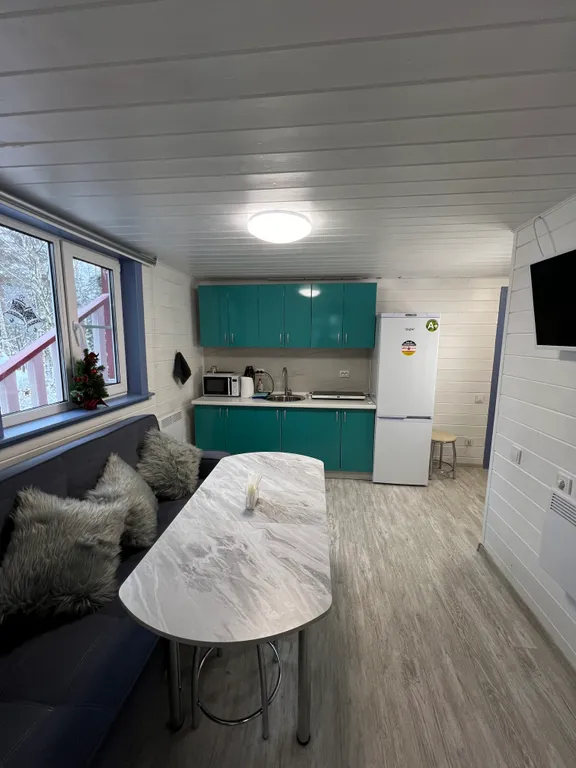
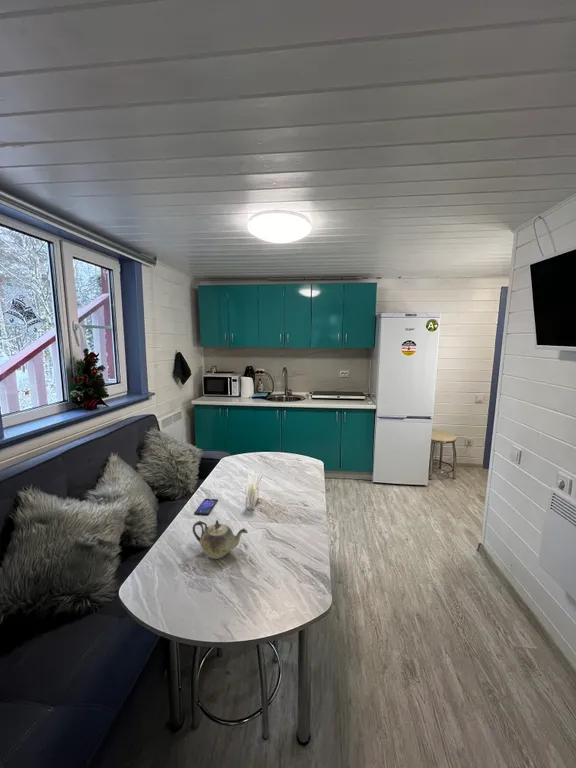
+ teapot [192,519,249,560]
+ smartphone [193,498,219,516]
